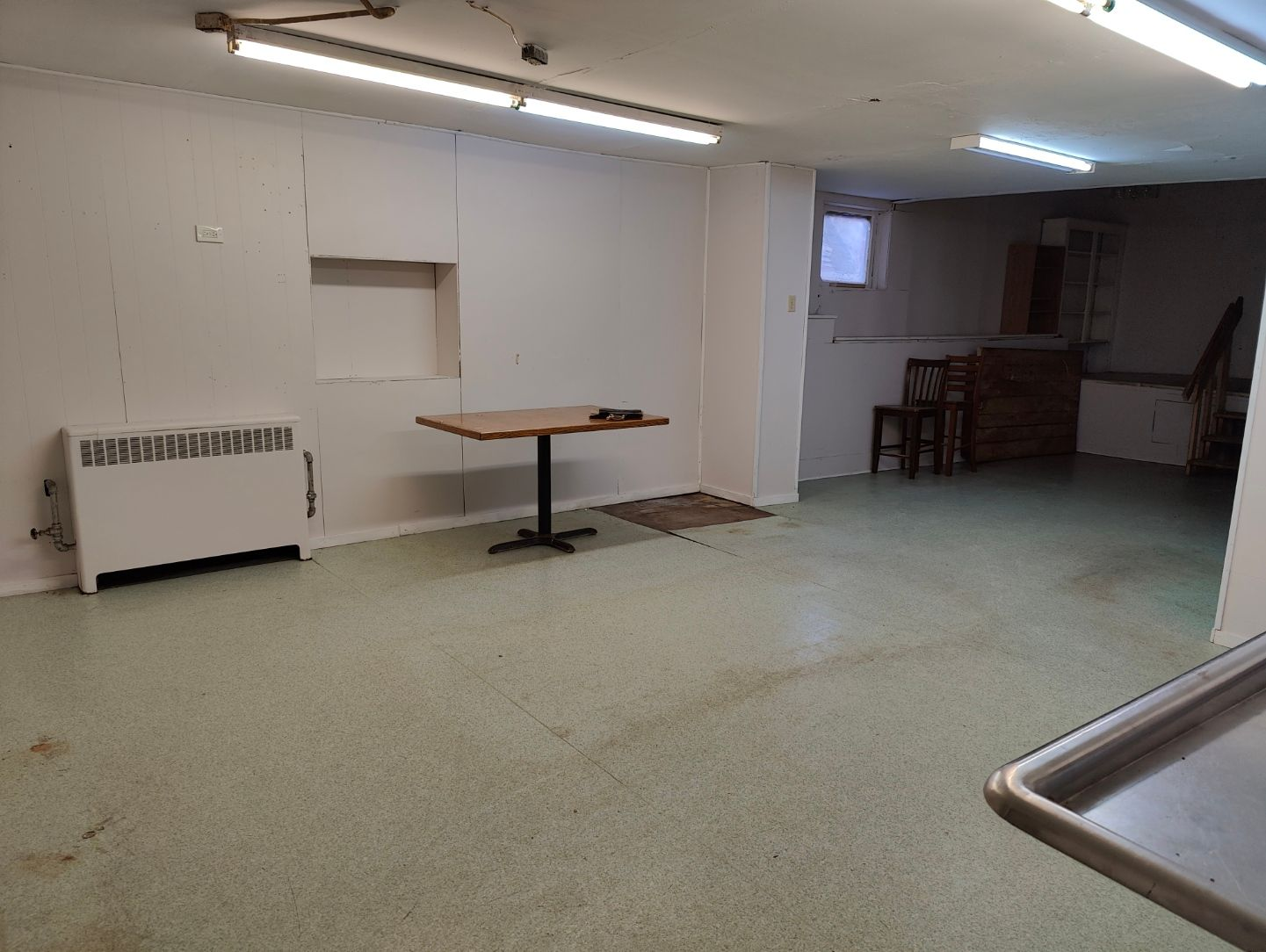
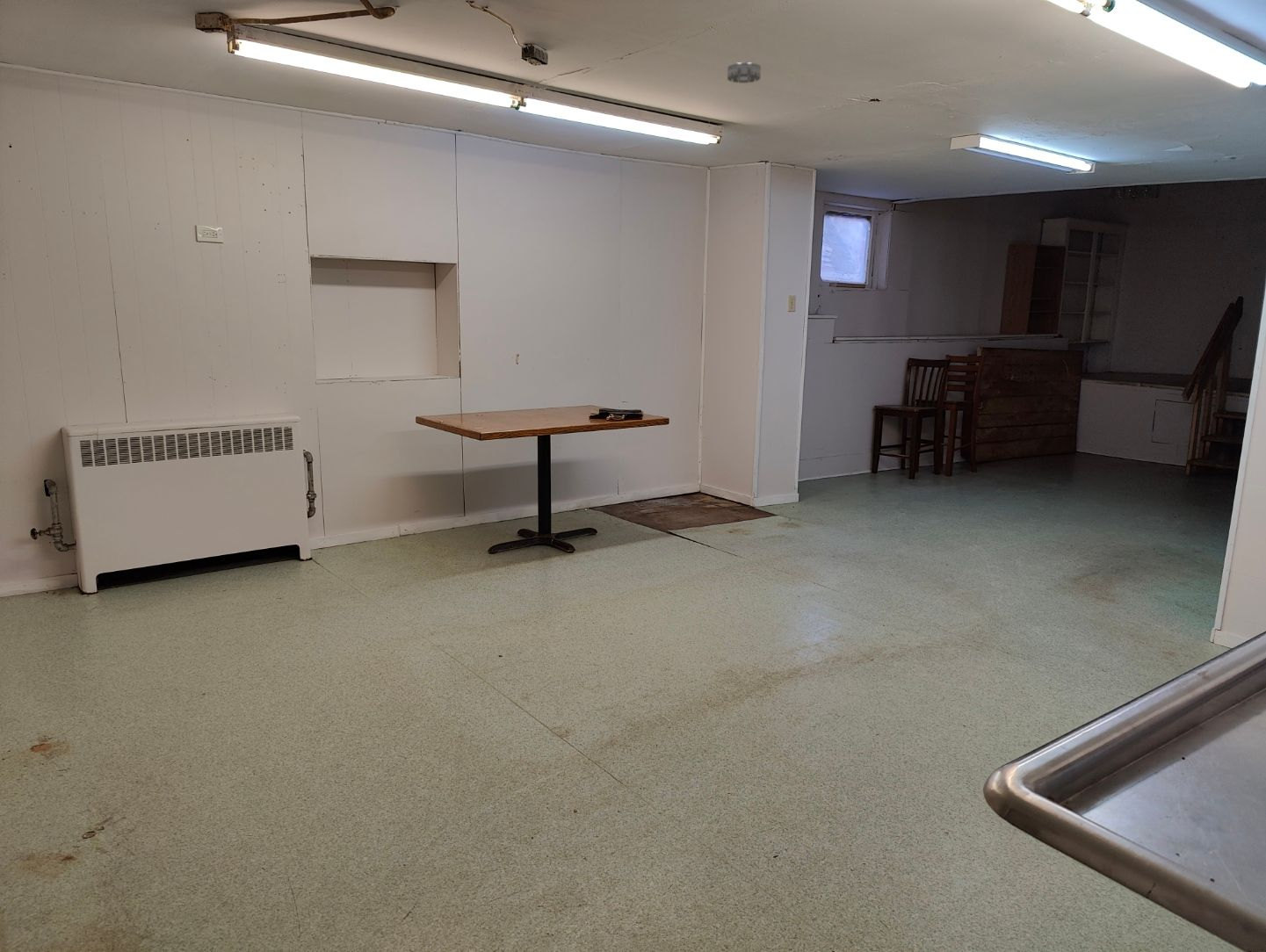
+ smoke detector [727,61,762,83]
